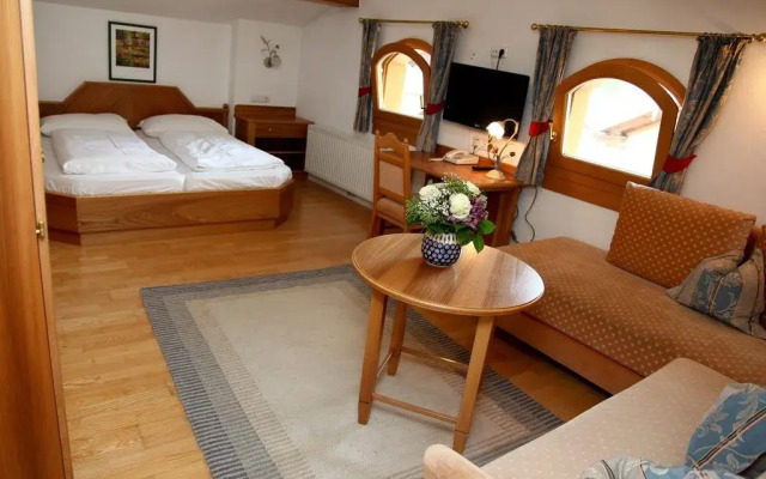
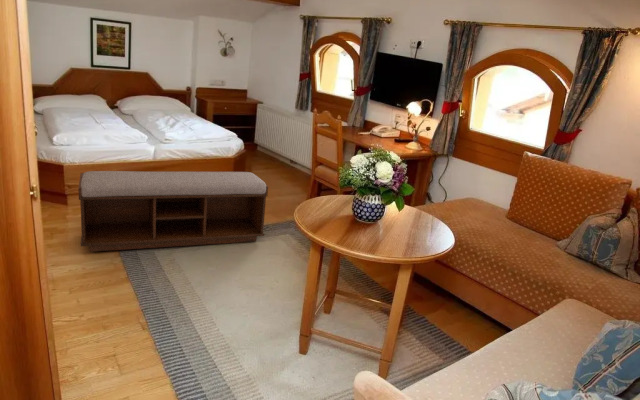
+ bench [77,170,269,253]
